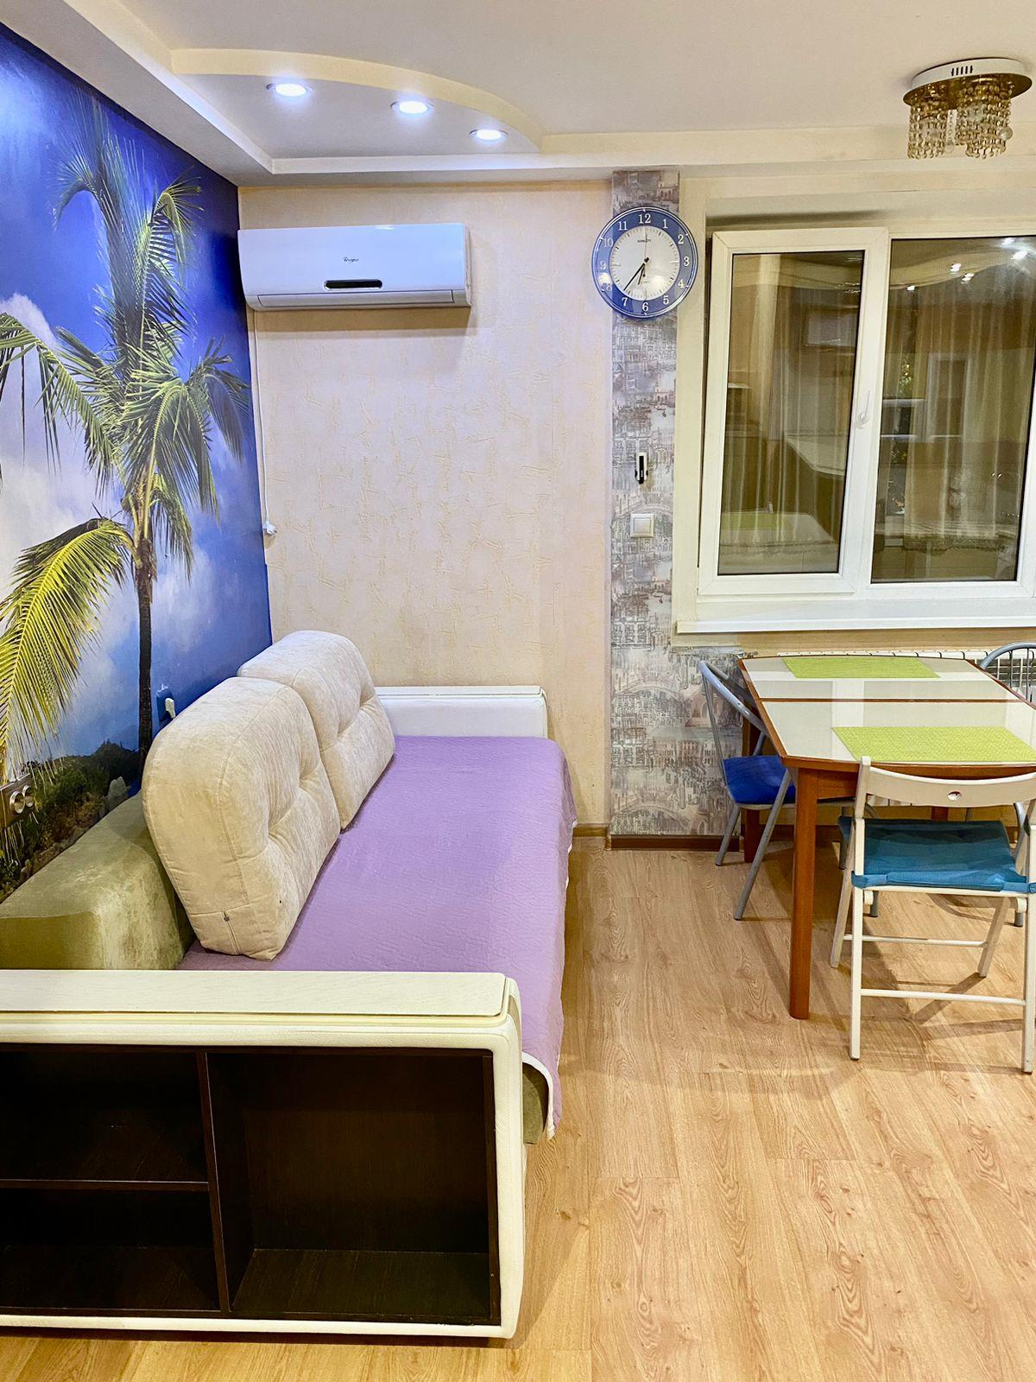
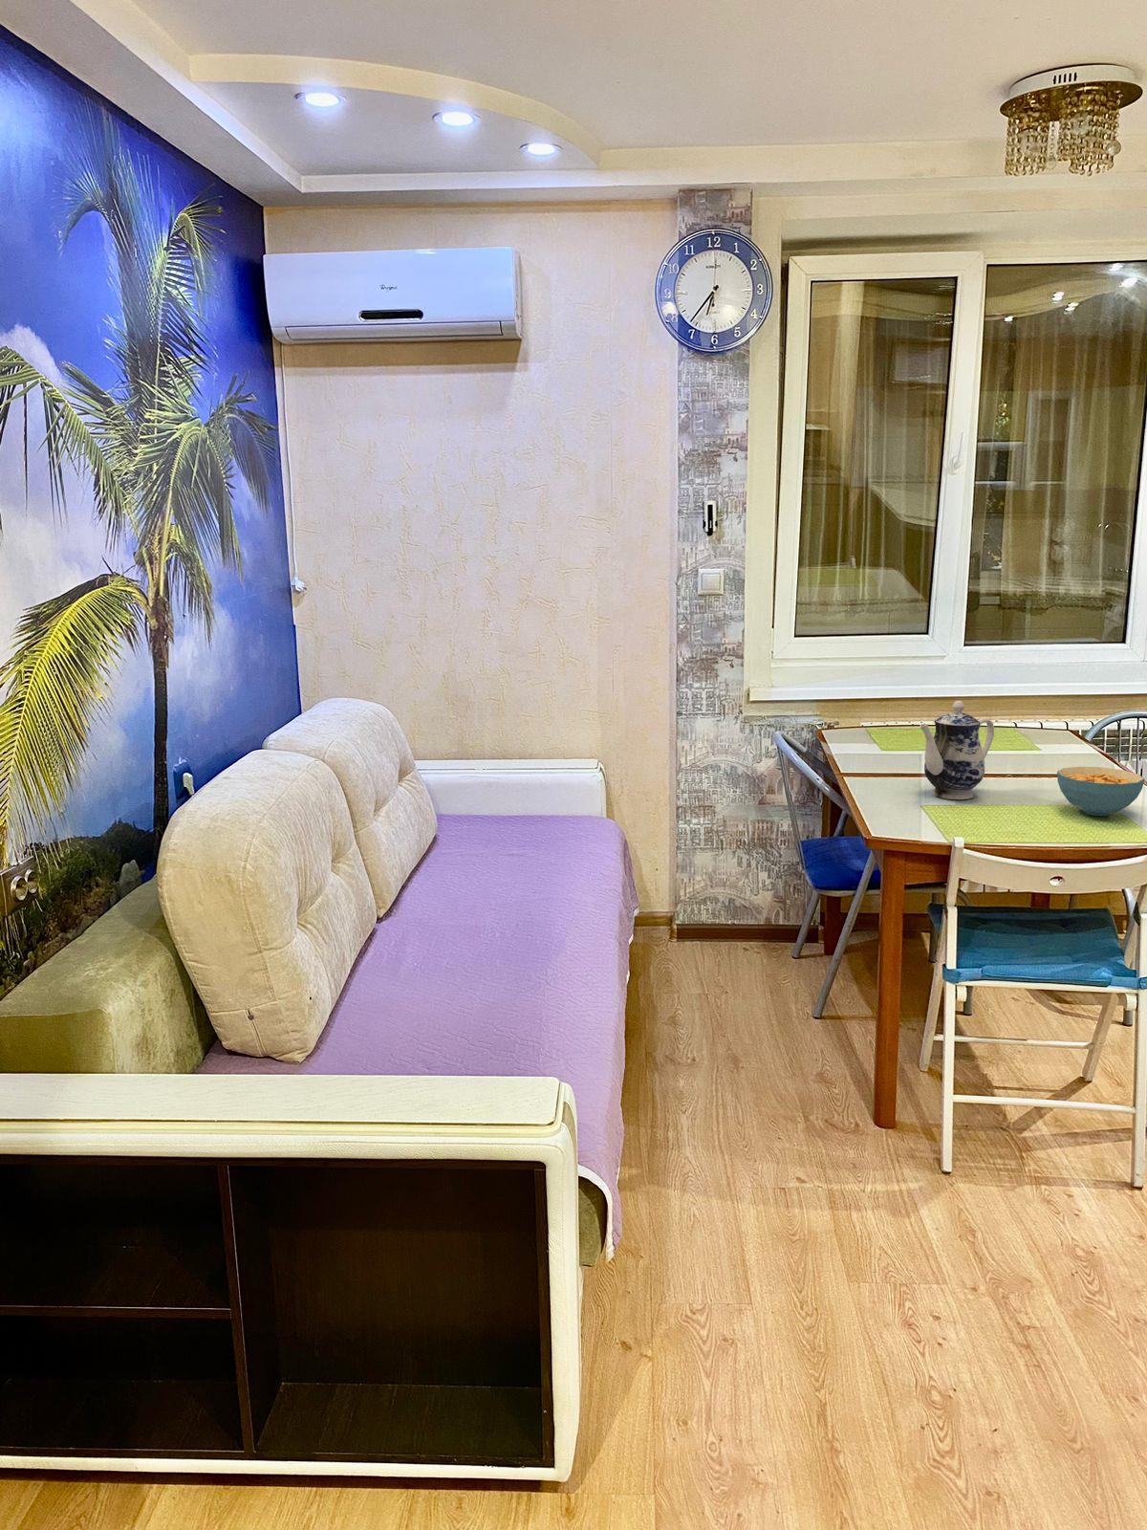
+ teapot [918,700,995,800]
+ cereal bowl [1057,766,1146,817]
